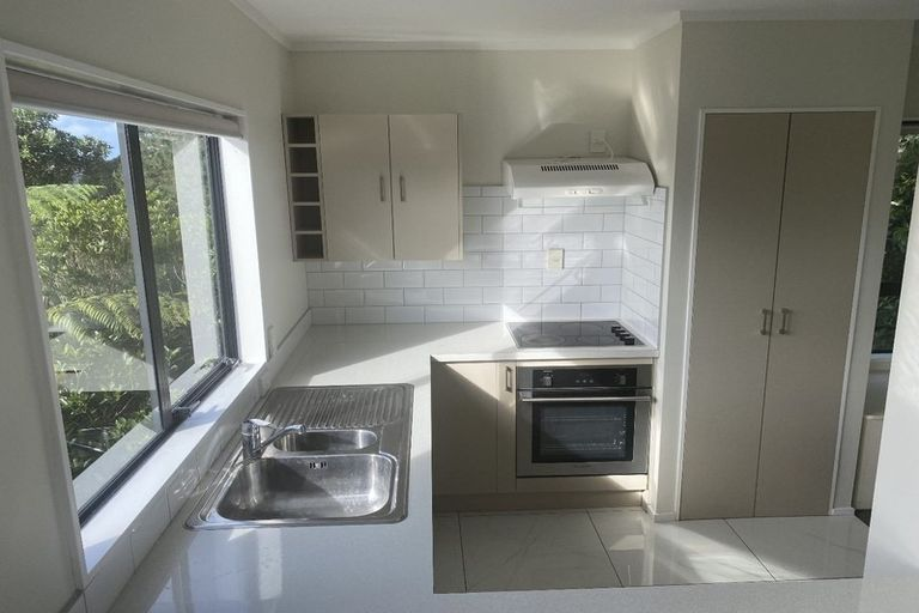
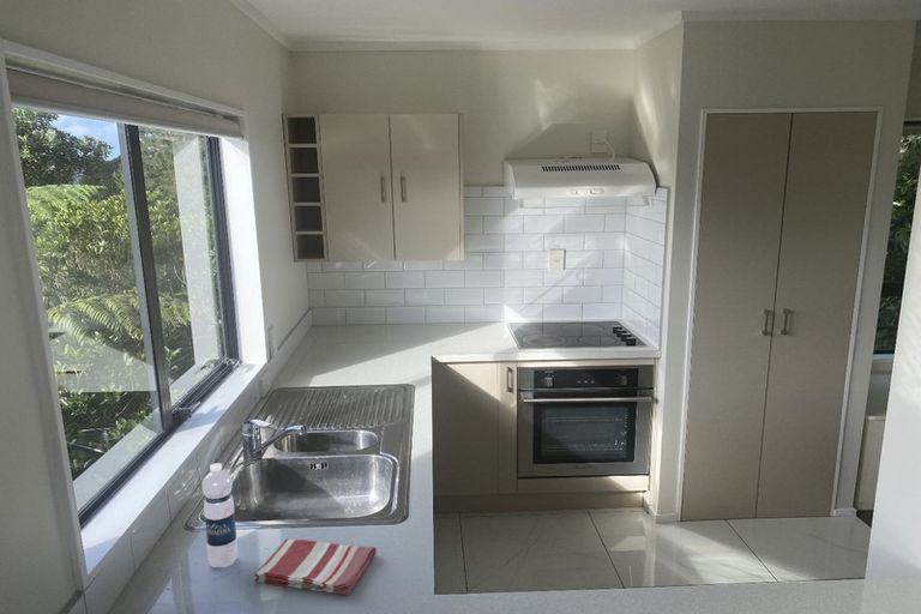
+ dish towel [253,538,378,596]
+ water bottle [200,462,239,568]
